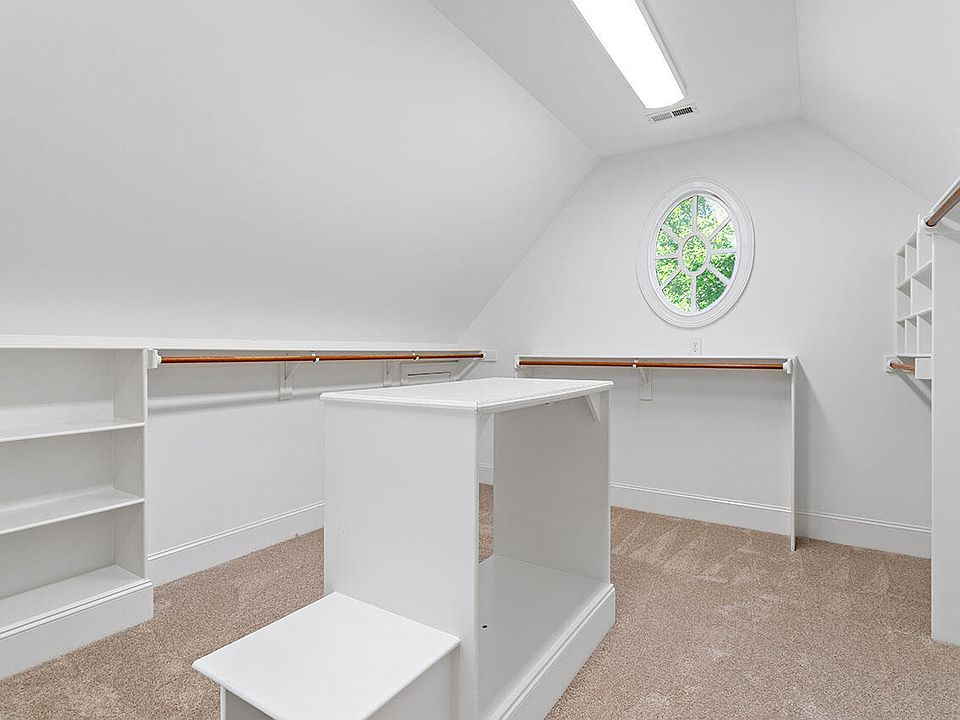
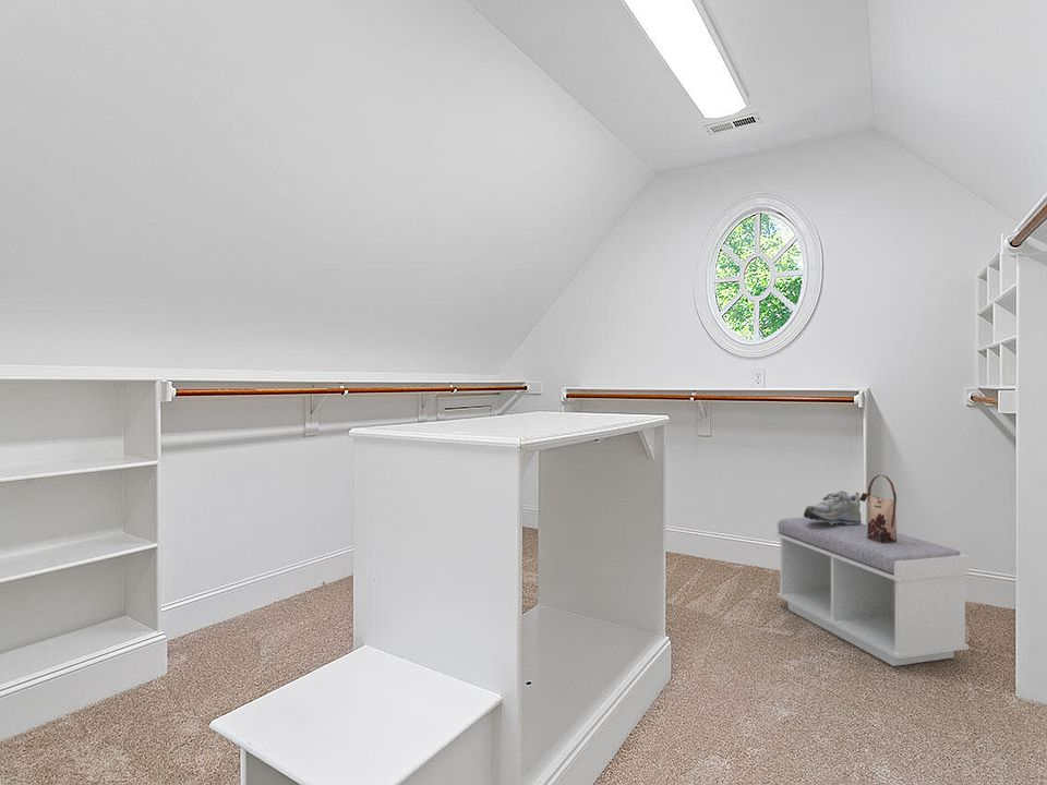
+ handbag [859,474,898,543]
+ shoe [803,490,863,526]
+ bench [775,517,970,667]
